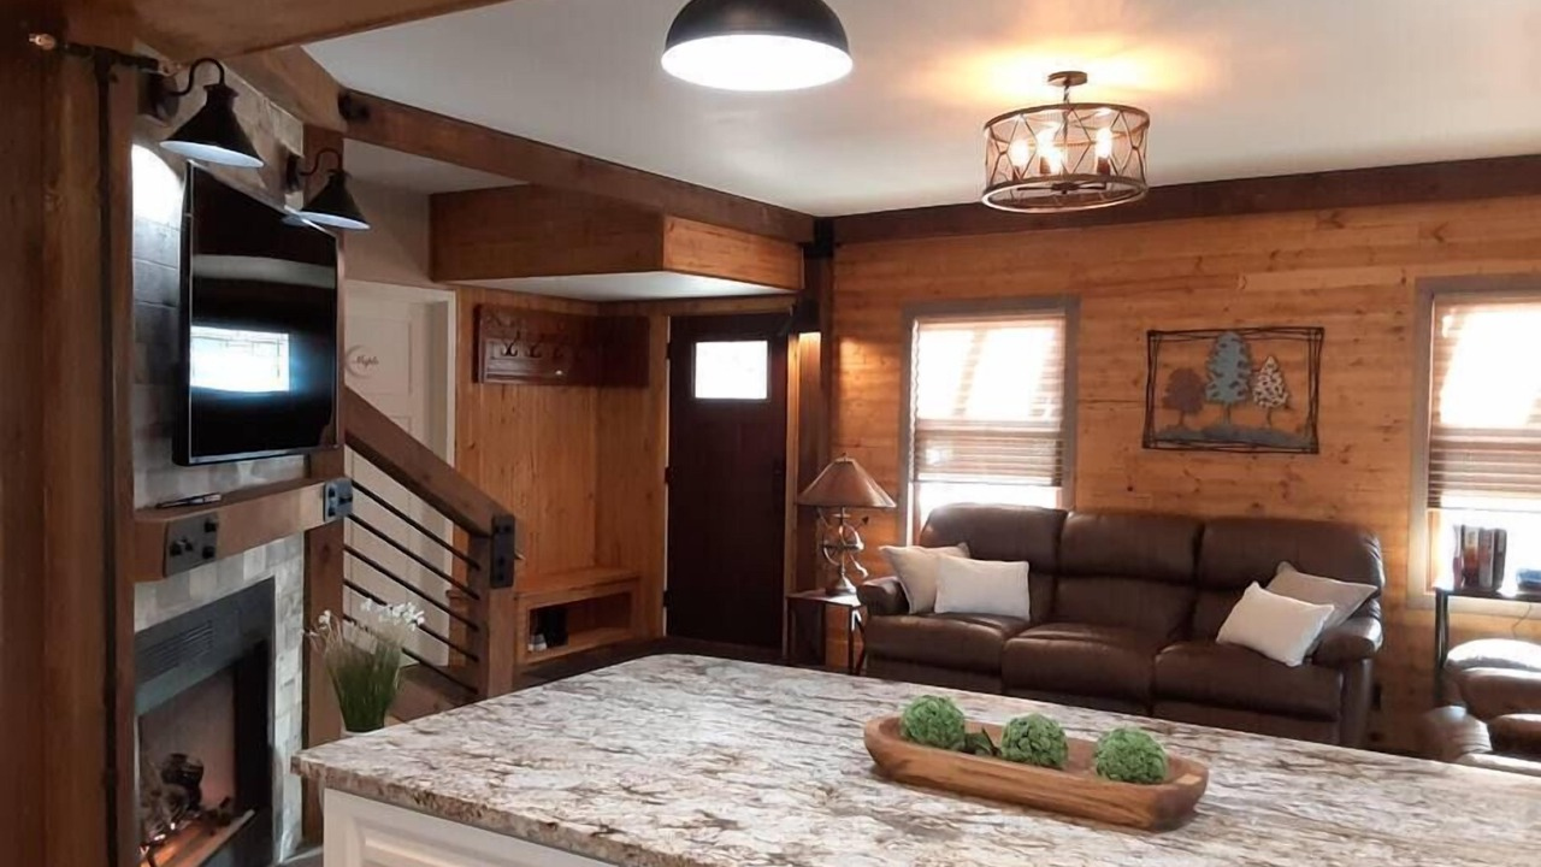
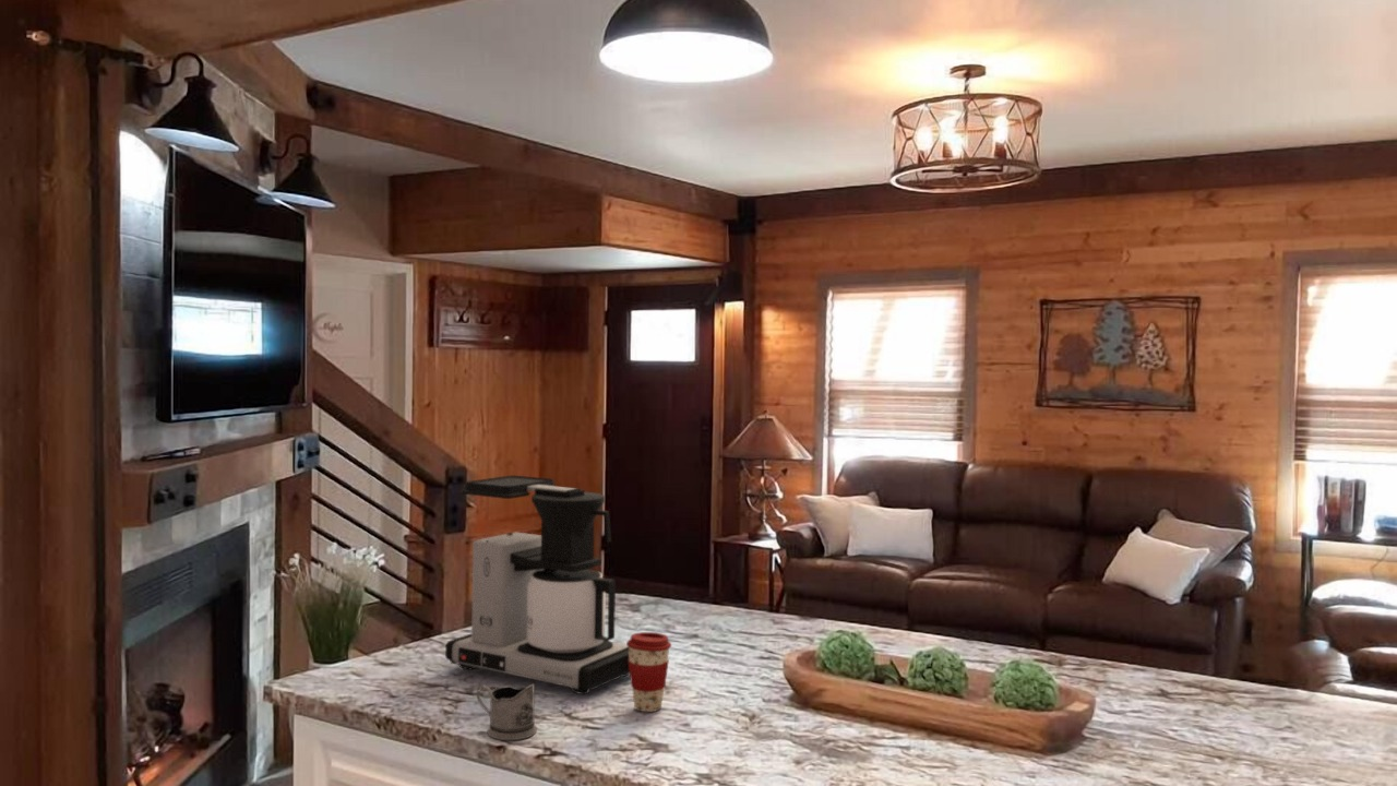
+ coffee maker [444,475,630,695]
+ coffee cup [625,631,672,713]
+ tea glass holder [476,683,537,741]
